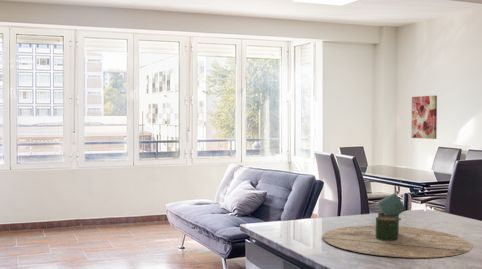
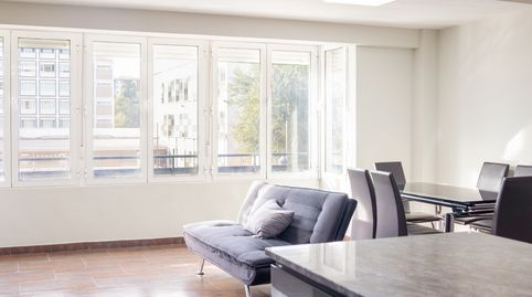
- wall art [410,94,438,140]
- decorative tray [321,192,473,259]
